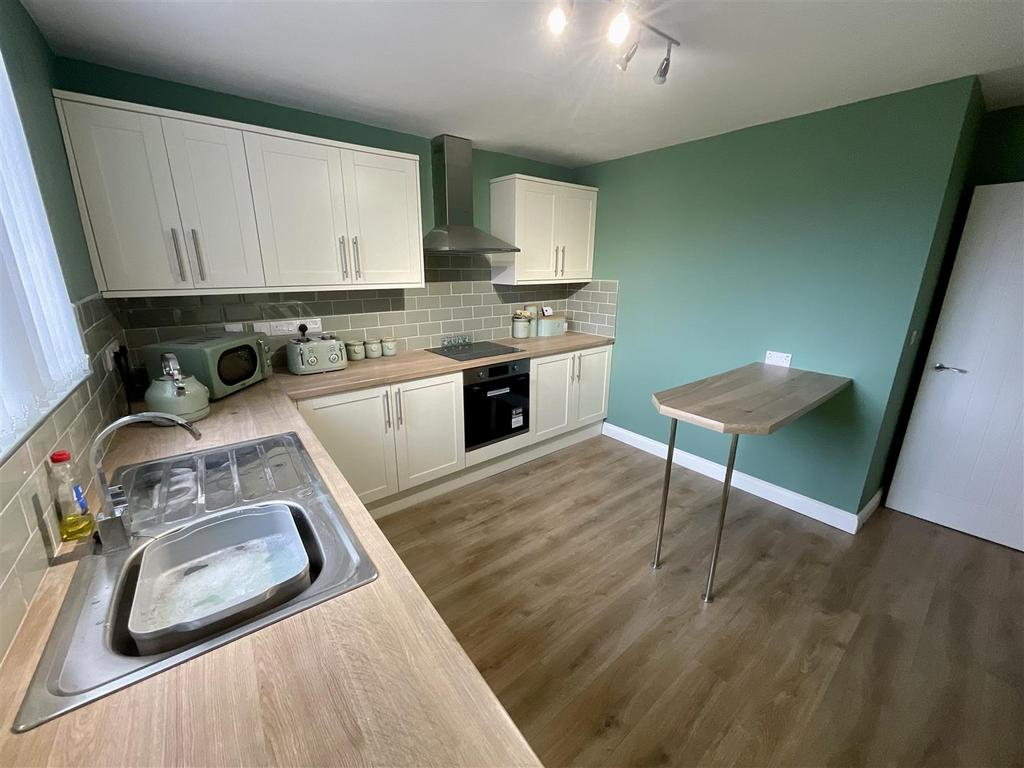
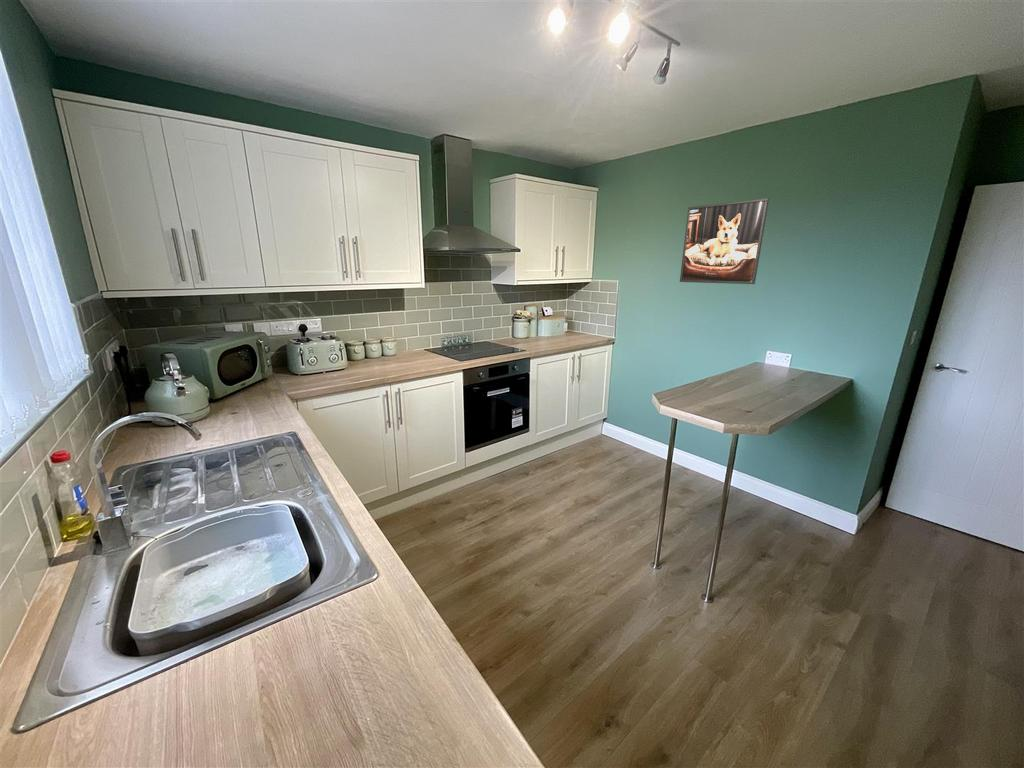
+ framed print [679,197,770,285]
